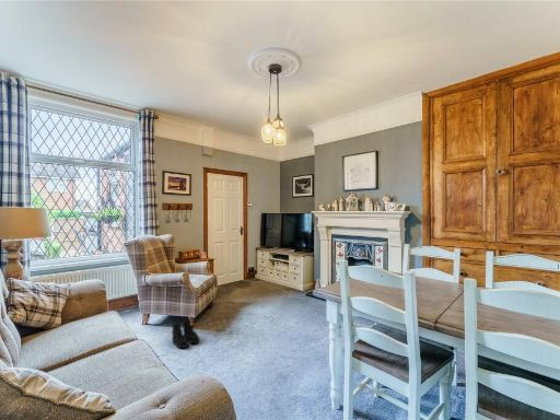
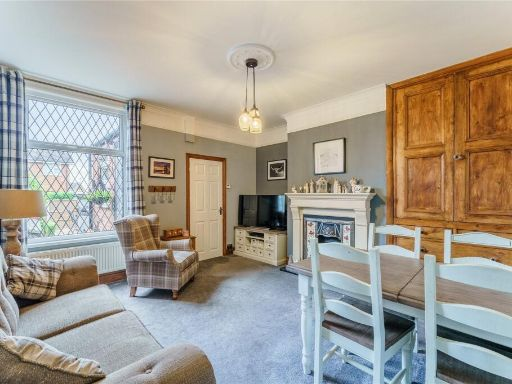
- boots [171,318,200,349]
